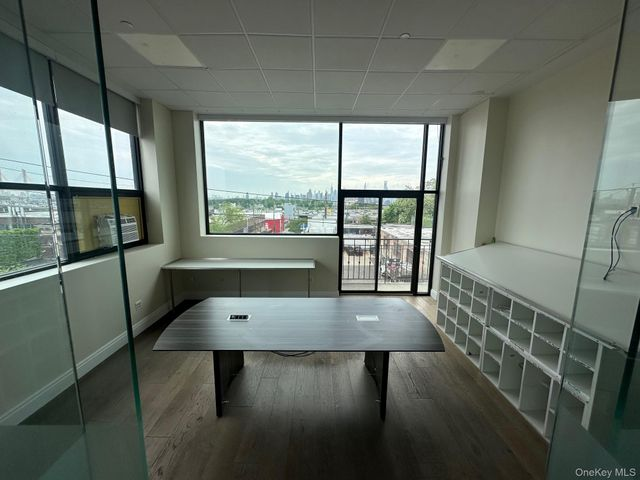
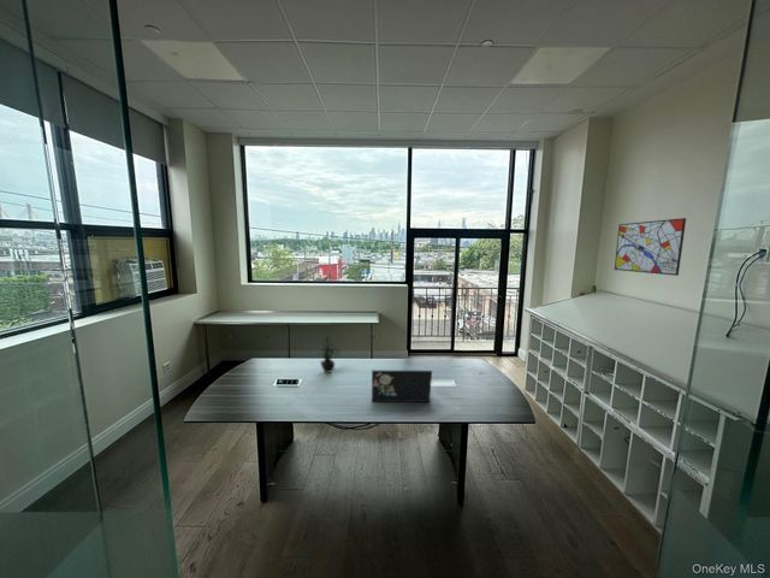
+ laptop [371,370,433,403]
+ potted plant [315,337,339,374]
+ wall art [614,217,687,277]
